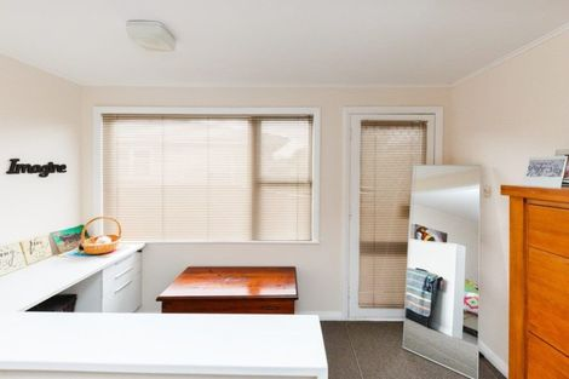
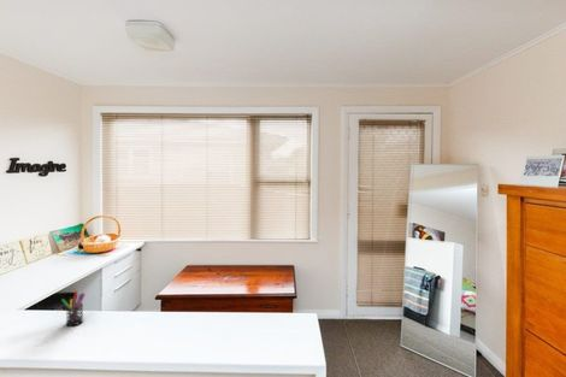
+ pen holder [60,289,87,326]
